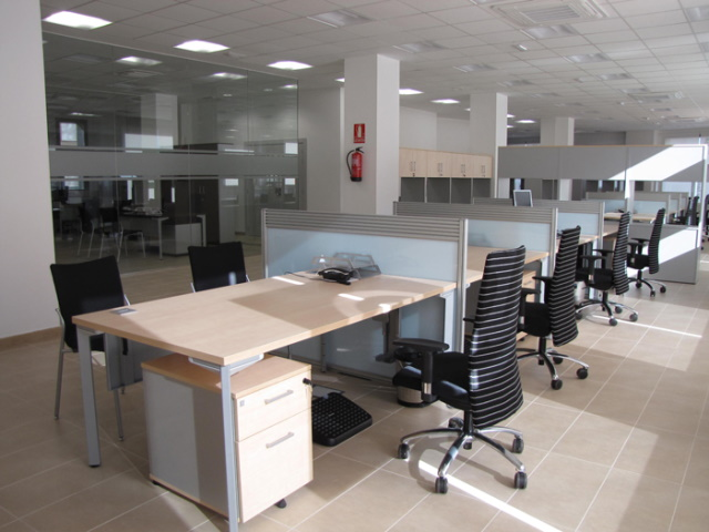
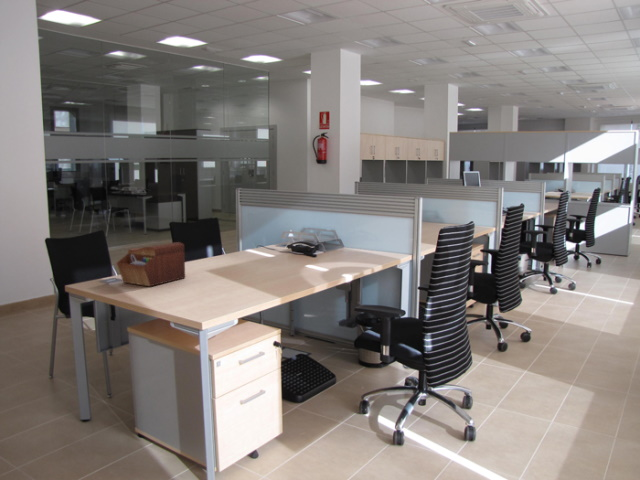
+ sewing box [116,241,186,287]
